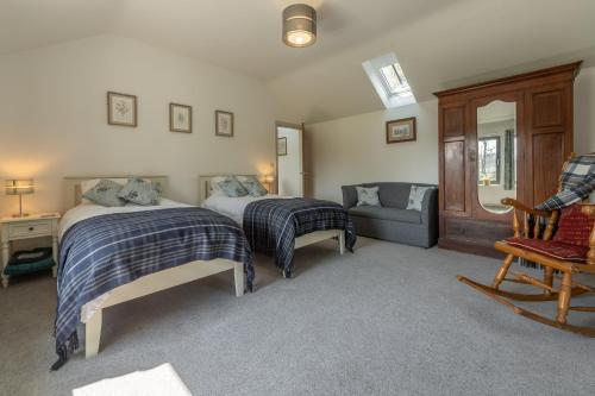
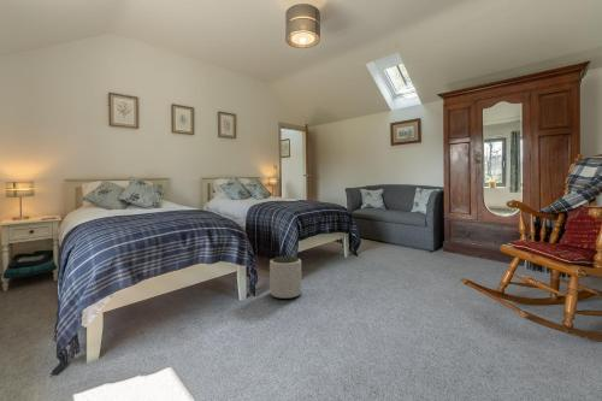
+ plant pot [268,255,302,300]
